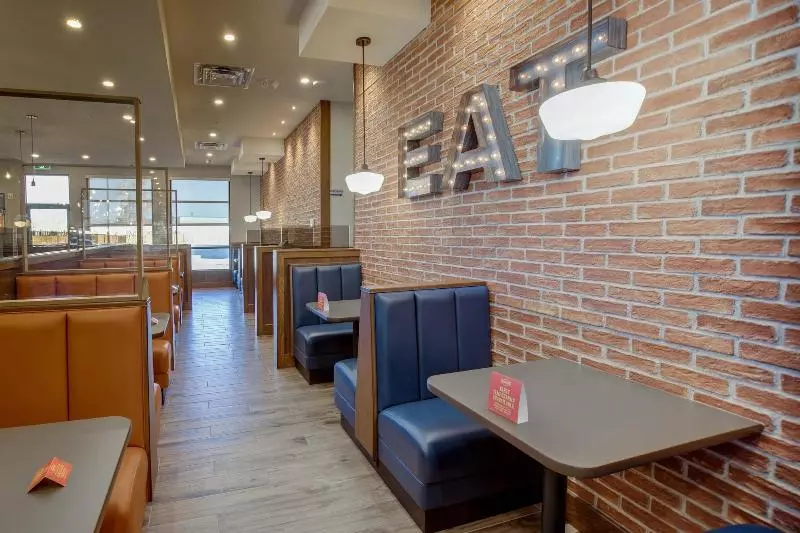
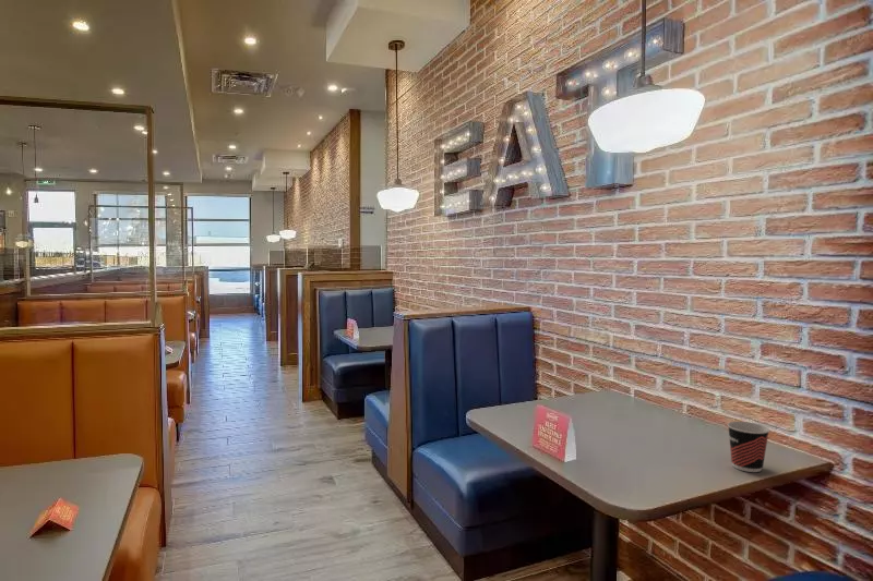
+ cup [727,421,770,473]
